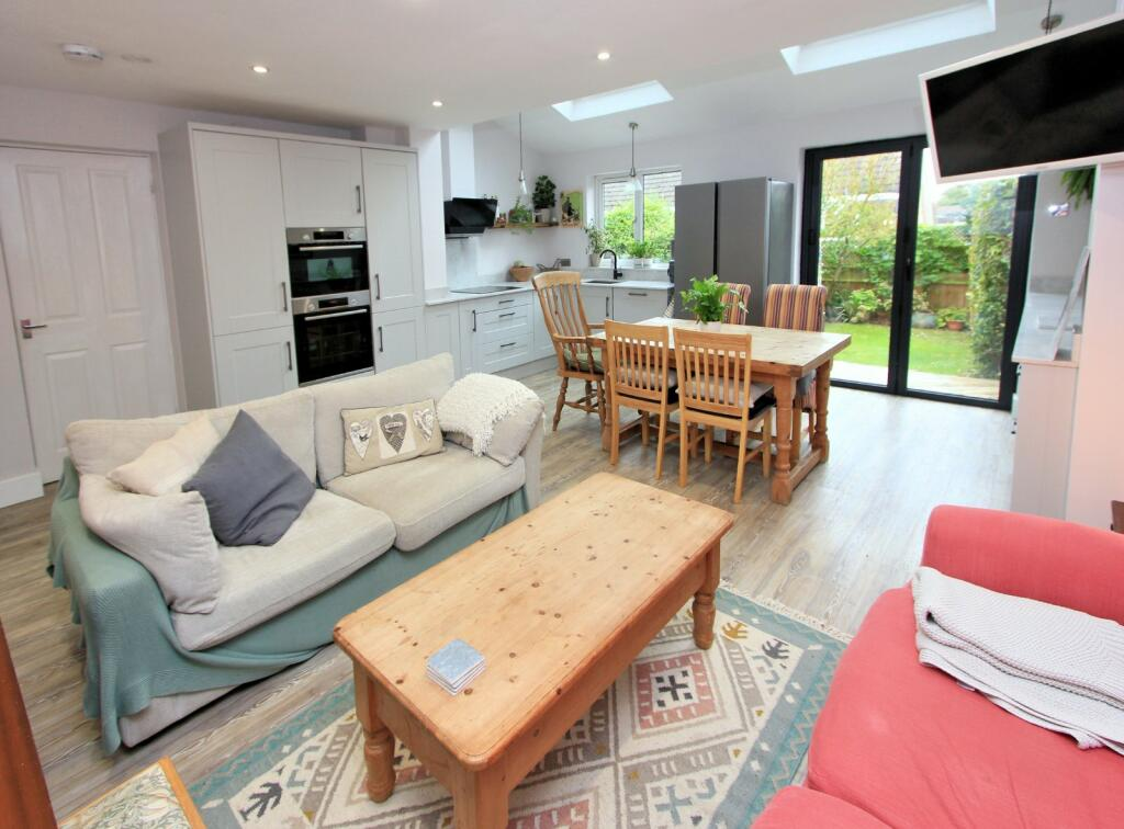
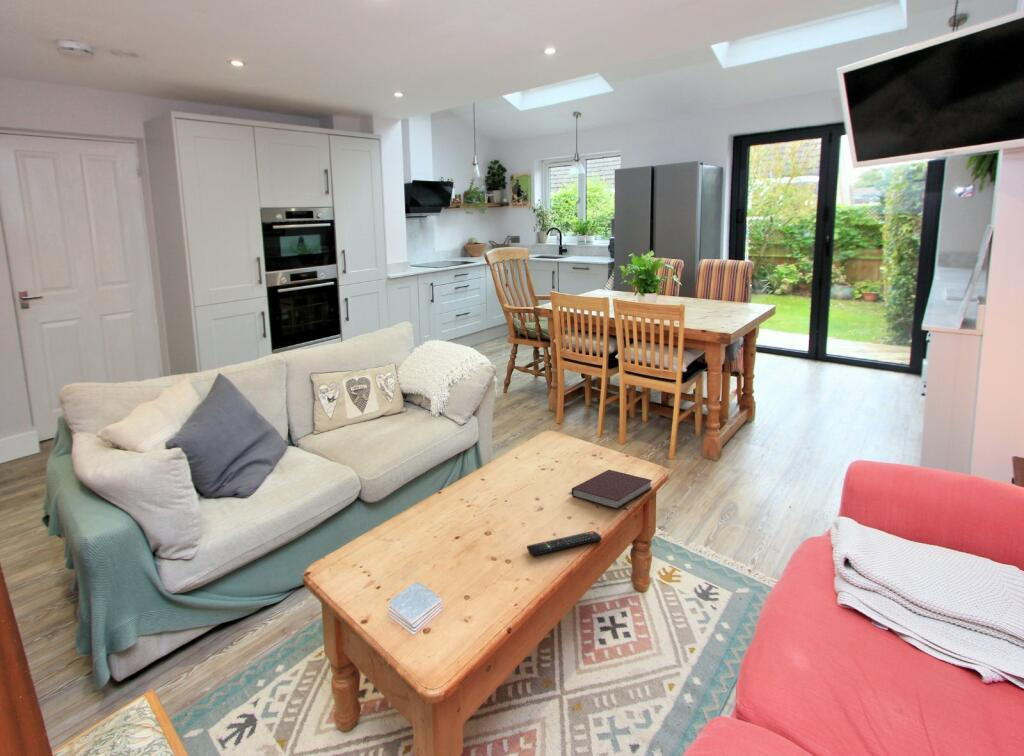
+ remote control [526,530,603,556]
+ notebook [571,469,653,510]
